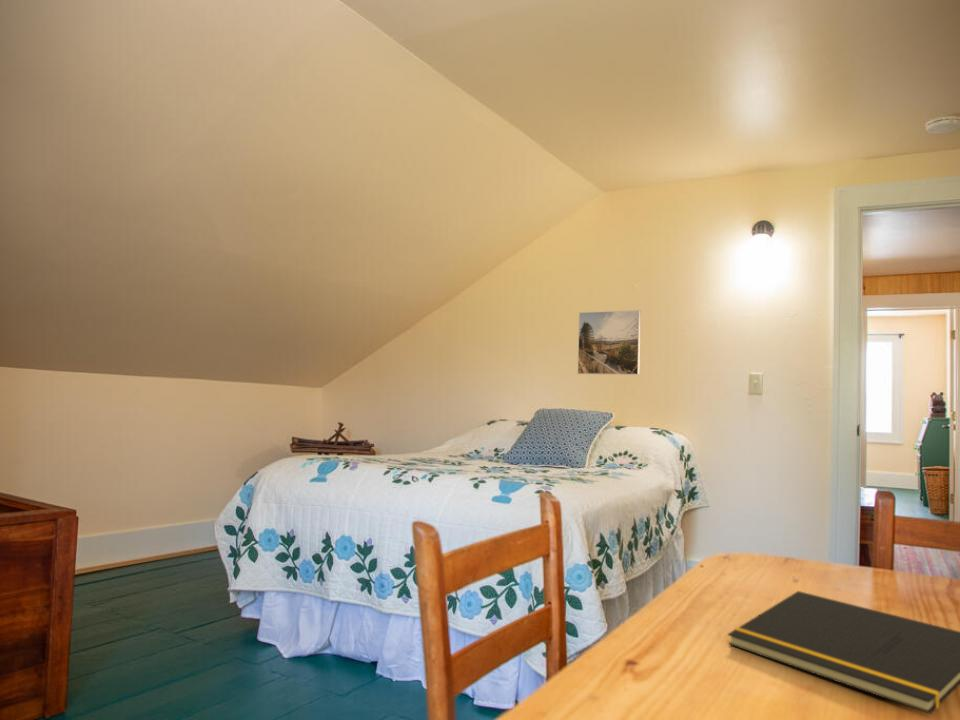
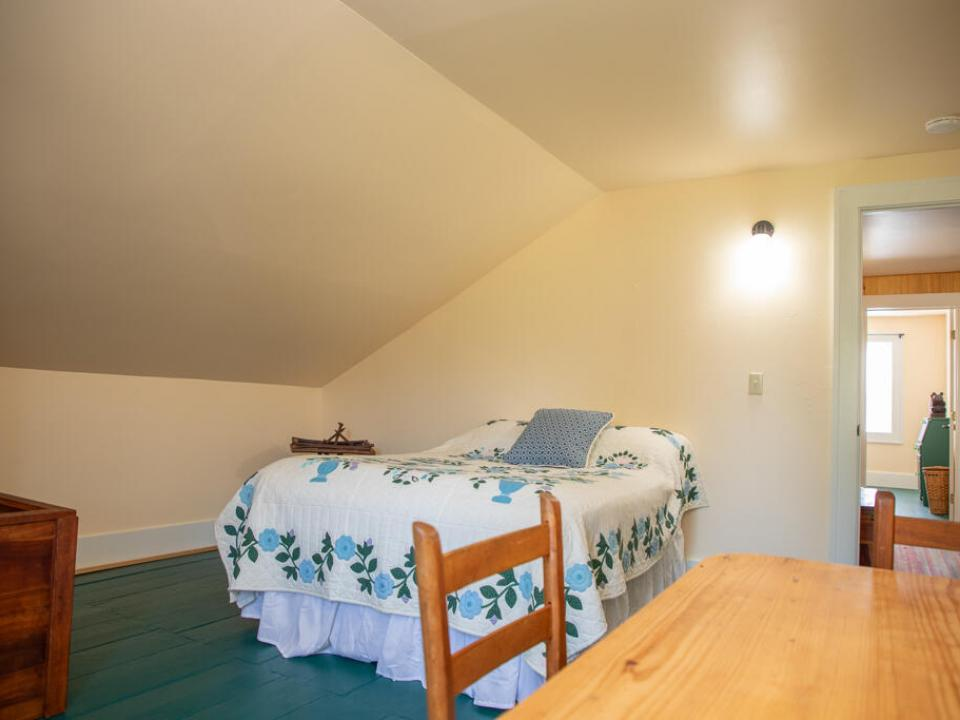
- notepad [727,590,960,715]
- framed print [577,309,642,376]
